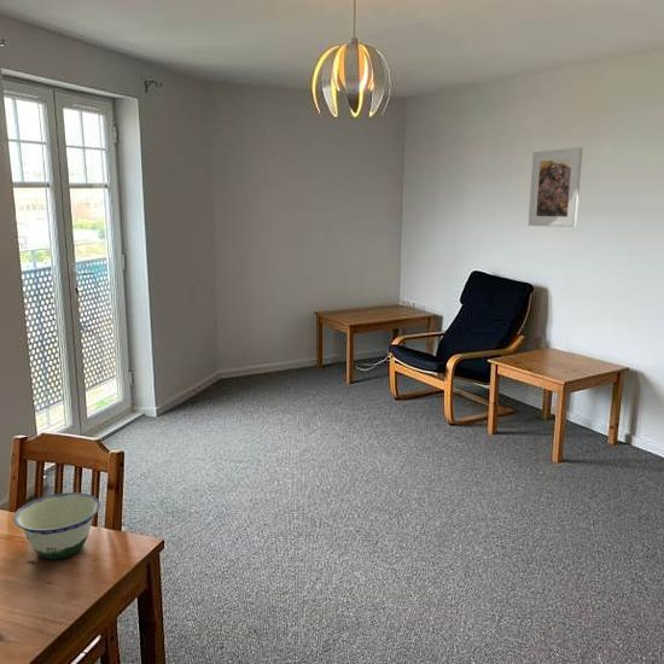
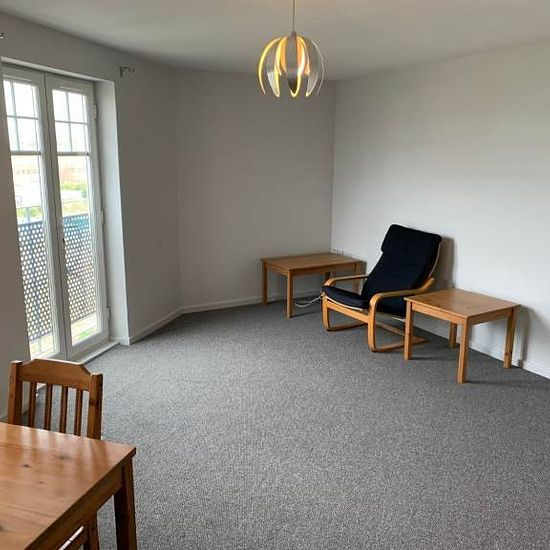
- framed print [528,146,583,228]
- bowl [12,491,101,560]
